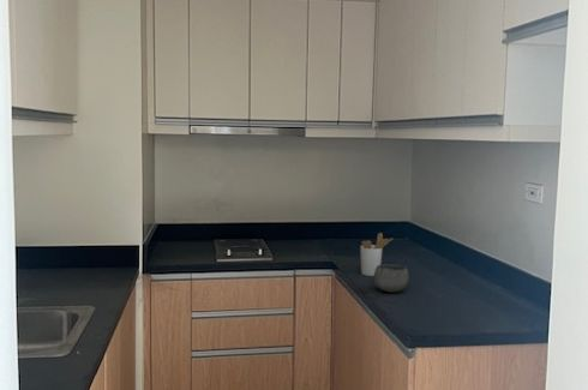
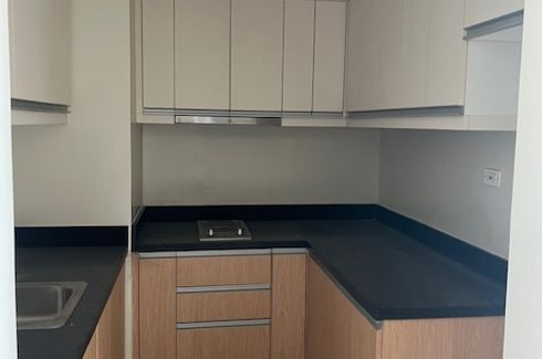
- bowl [373,263,409,293]
- utensil holder [359,232,394,277]
